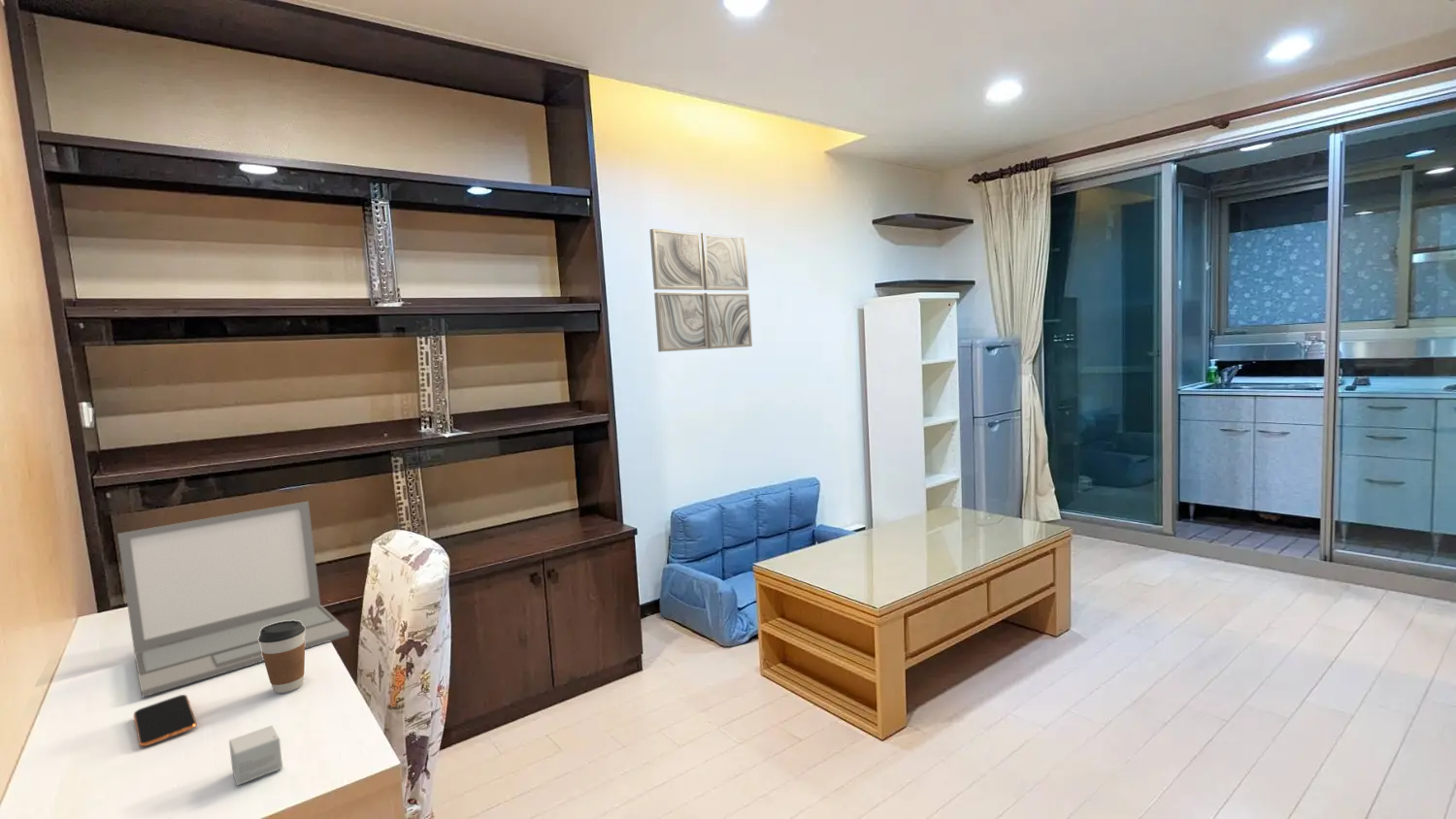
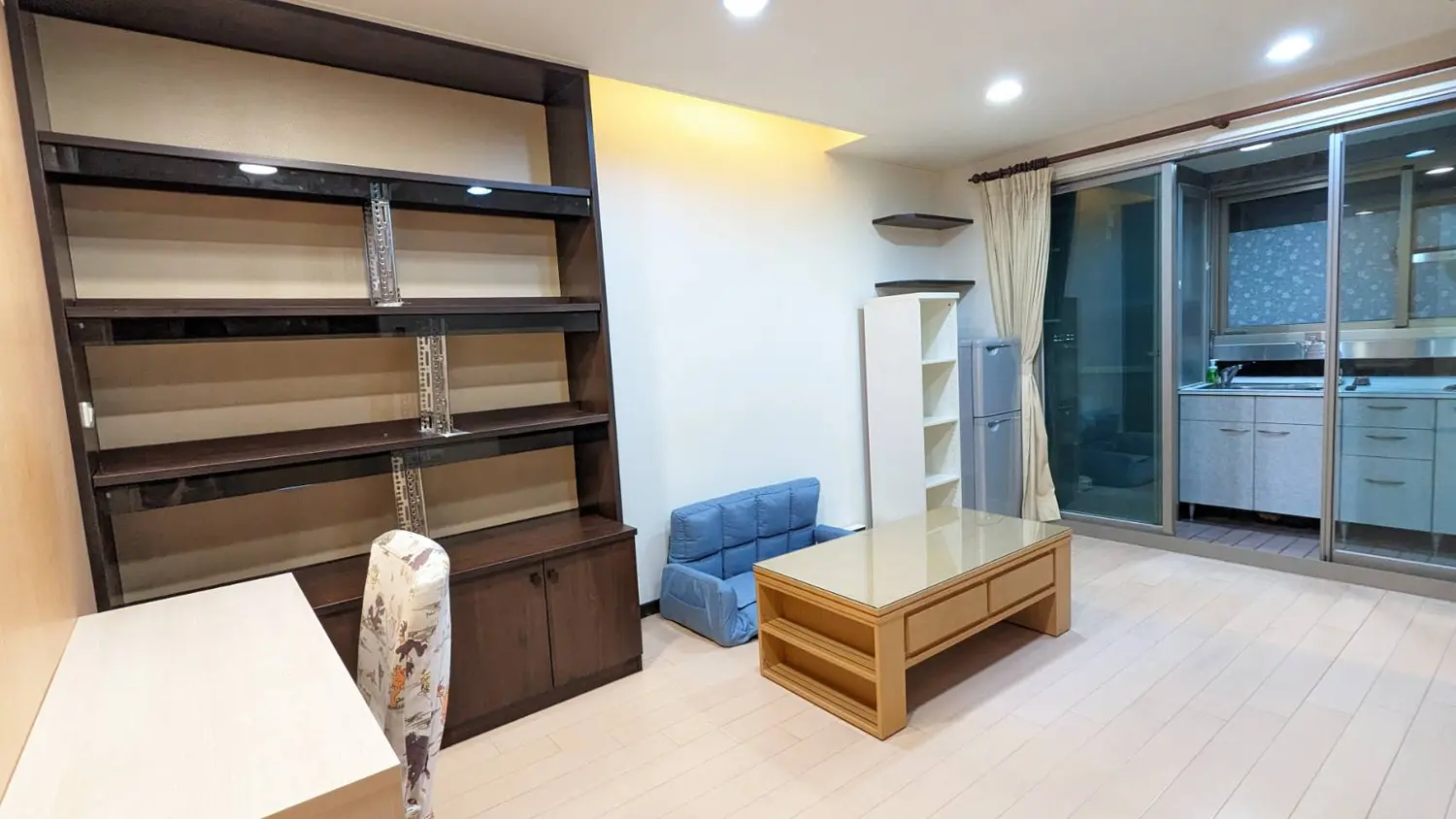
- coffee cup [258,620,306,694]
- laptop [116,501,350,698]
- smartphone [133,694,198,747]
- wall art [648,228,753,353]
- small box [228,724,283,786]
